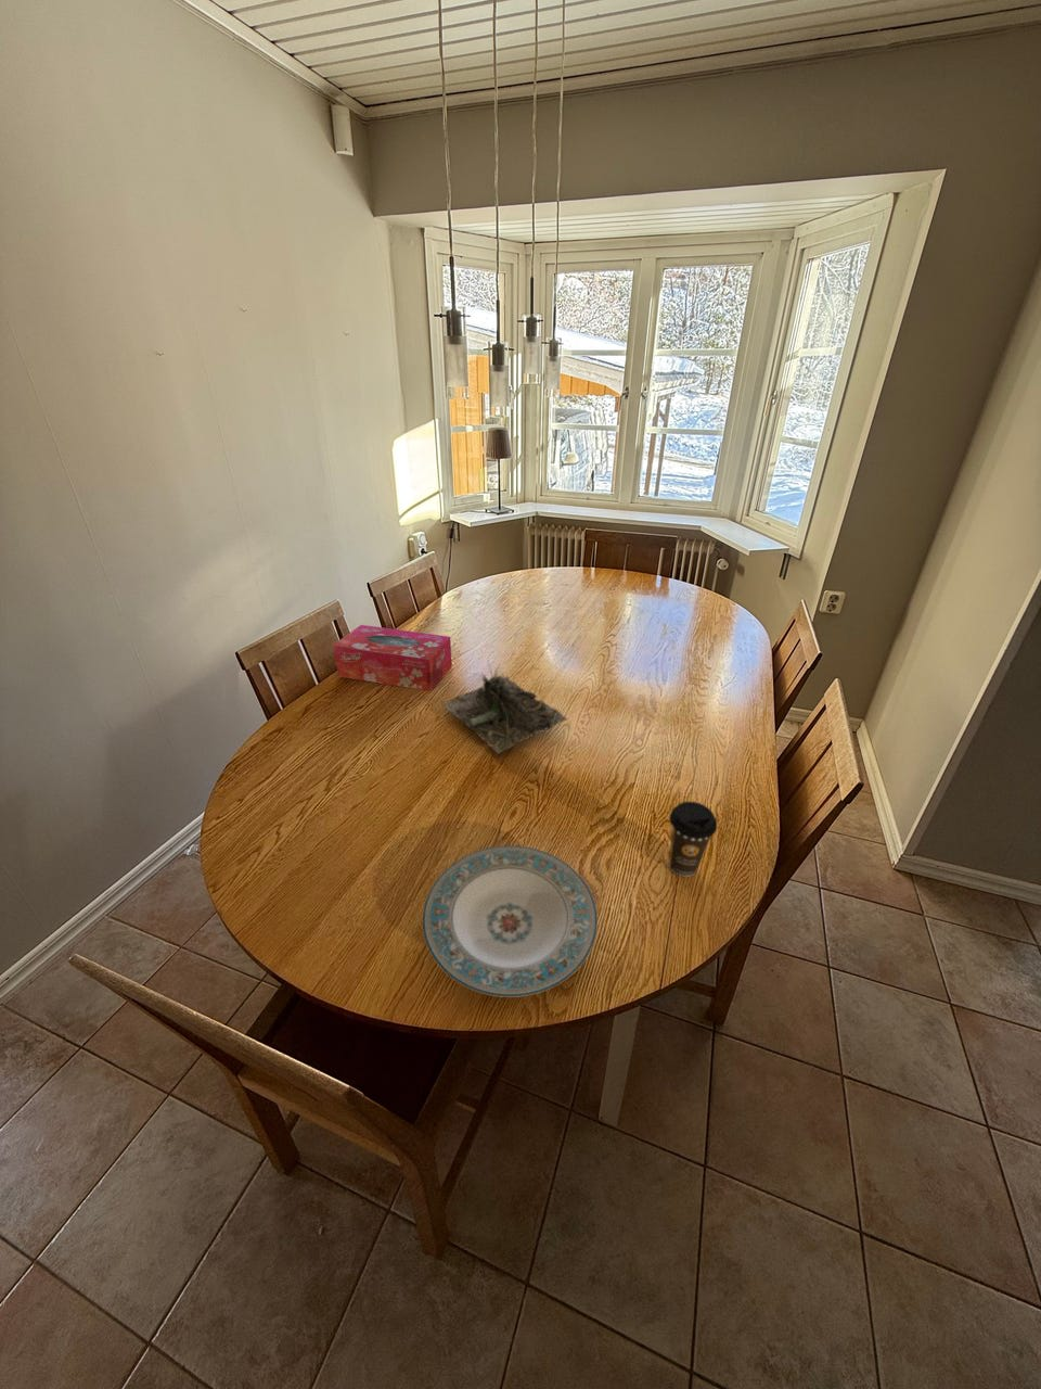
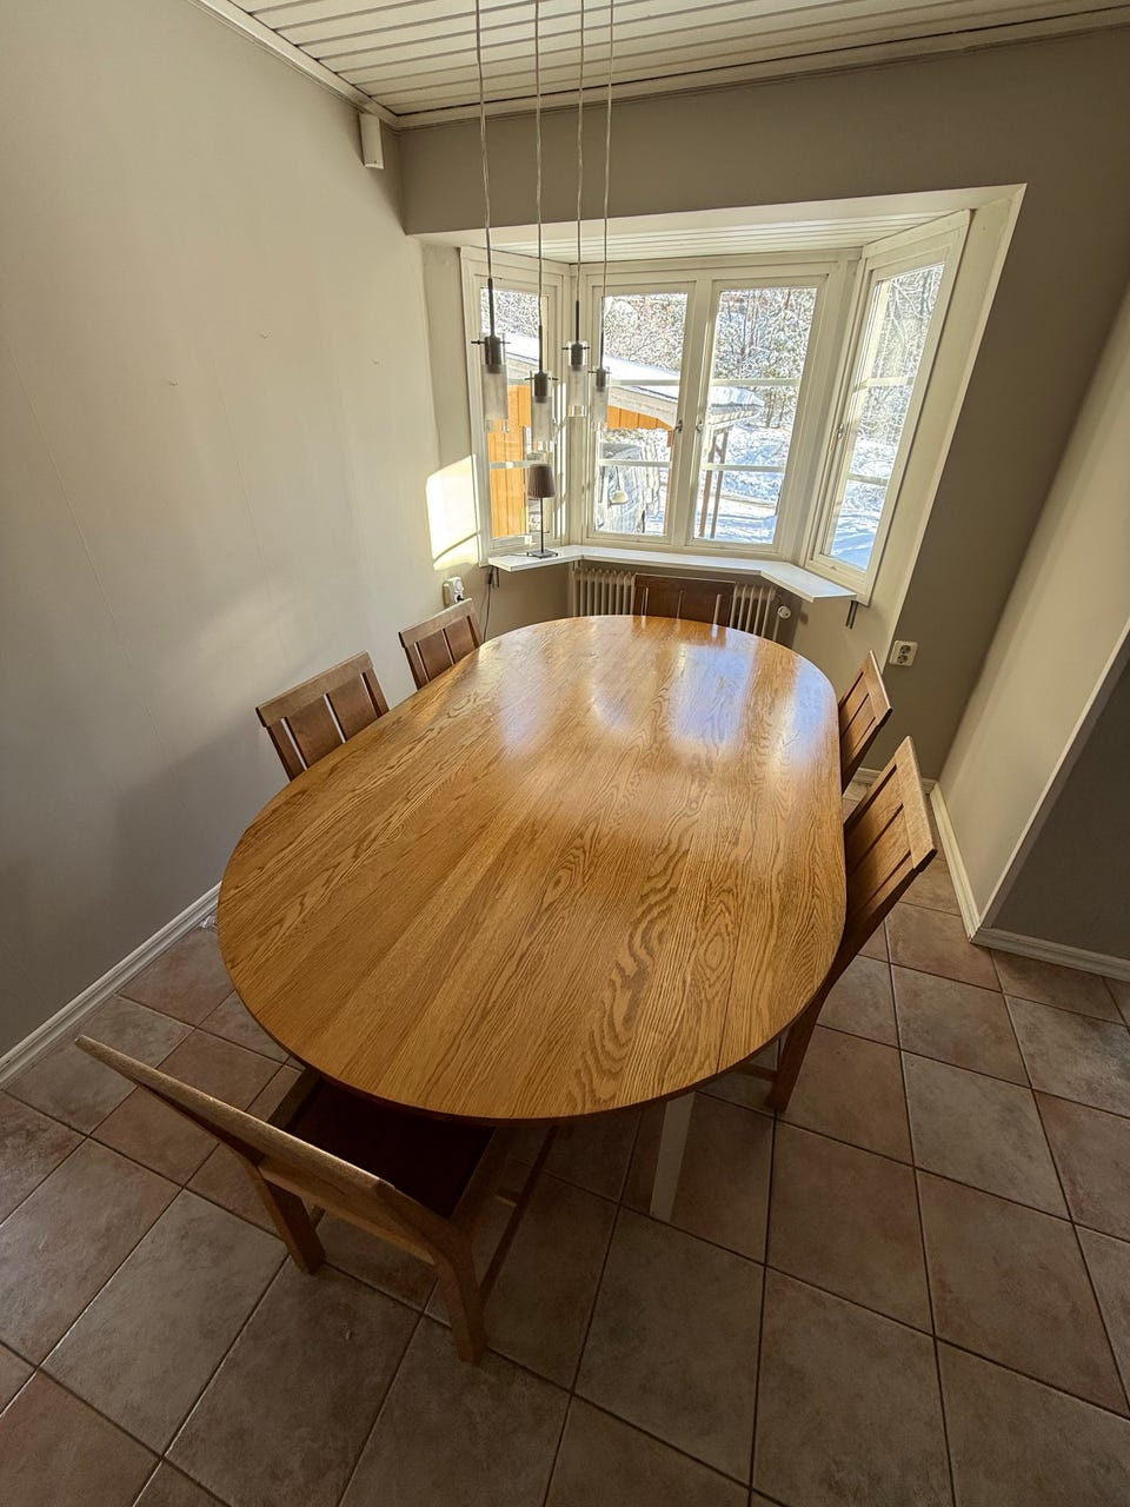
- coffee cup [667,801,717,878]
- plate [422,844,598,999]
- plant [441,657,569,756]
- tissue box [331,625,454,692]
